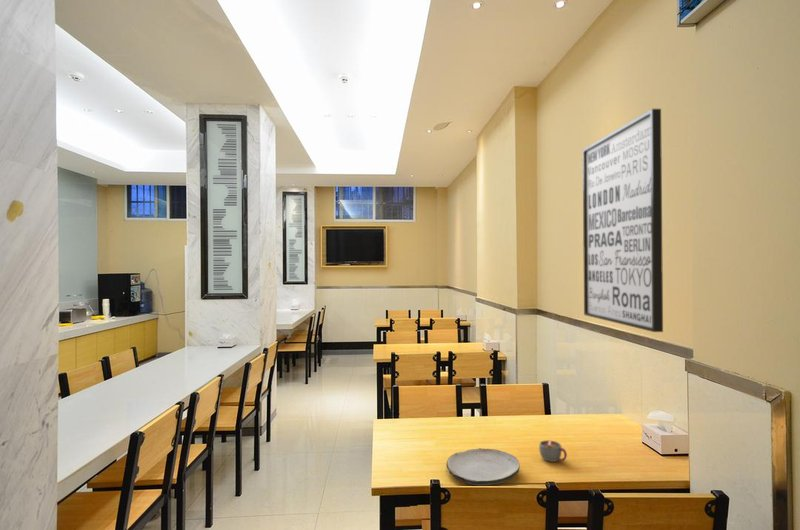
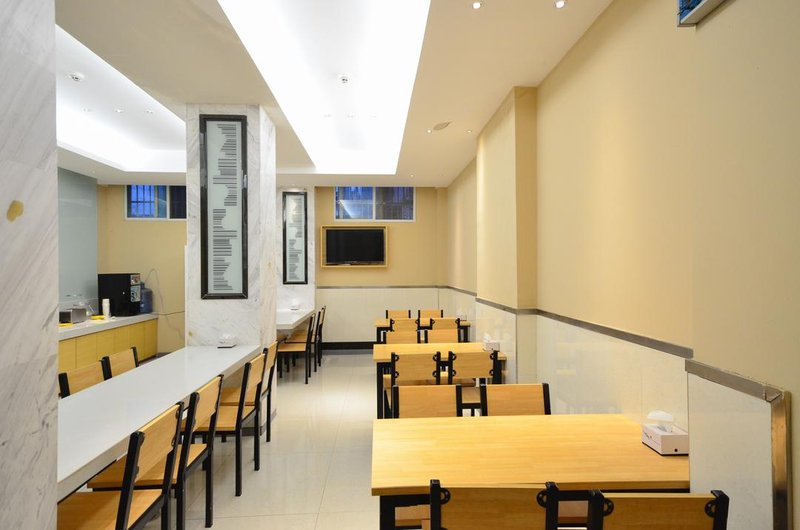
- plate [445,447,521,486]
- mug [538,439,568,463]
- wall art [582,108,664,333]
